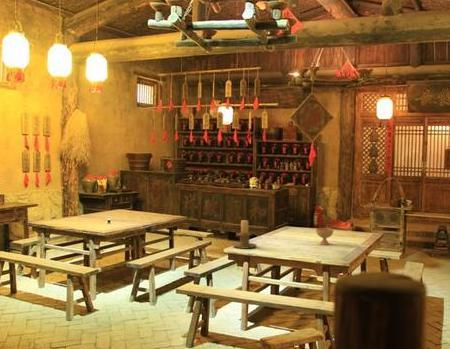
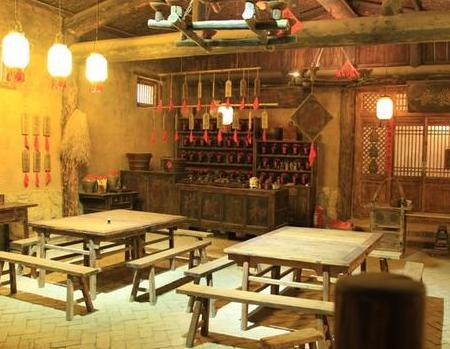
- bowl [315,227,334,246]
- candle holder [231,219,258,250]
